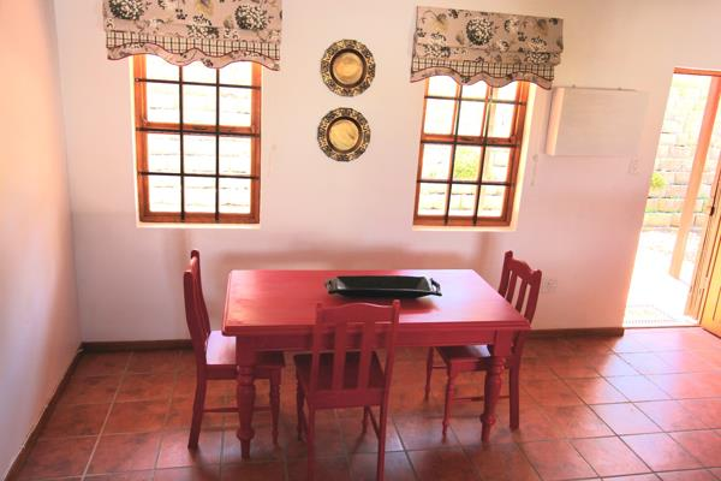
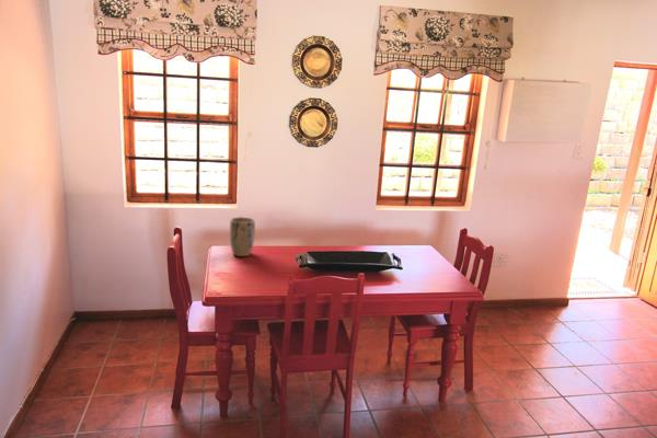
+ plant pot [229,216,256,257]
